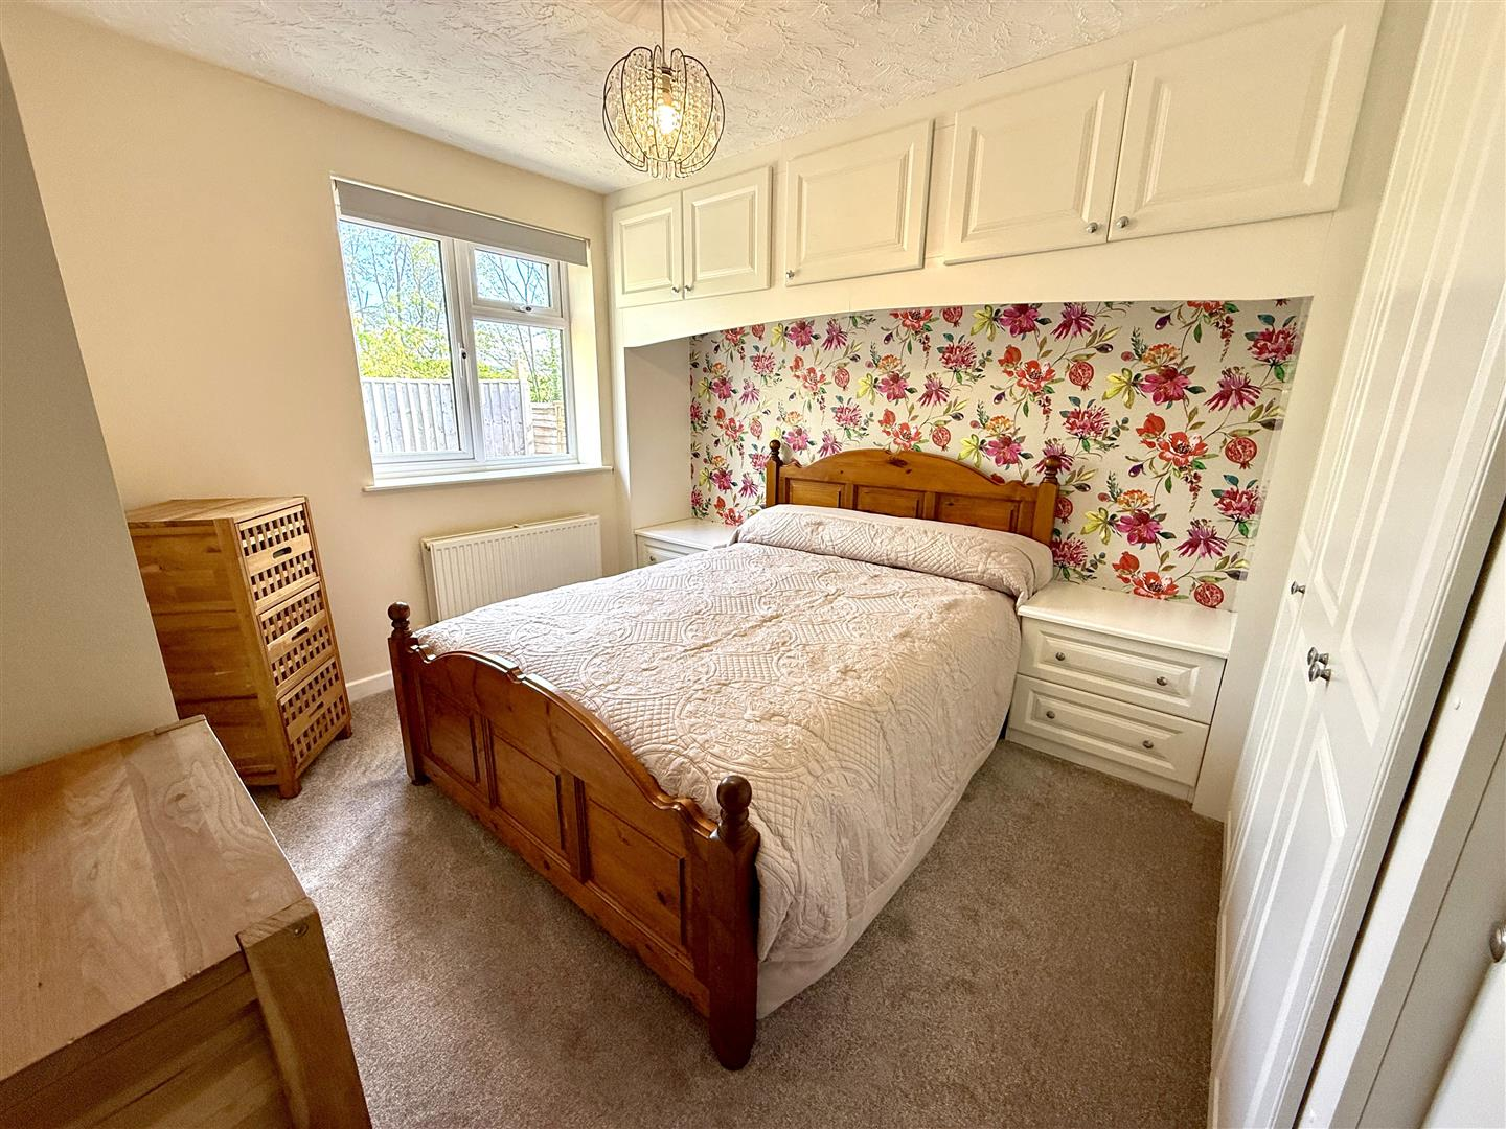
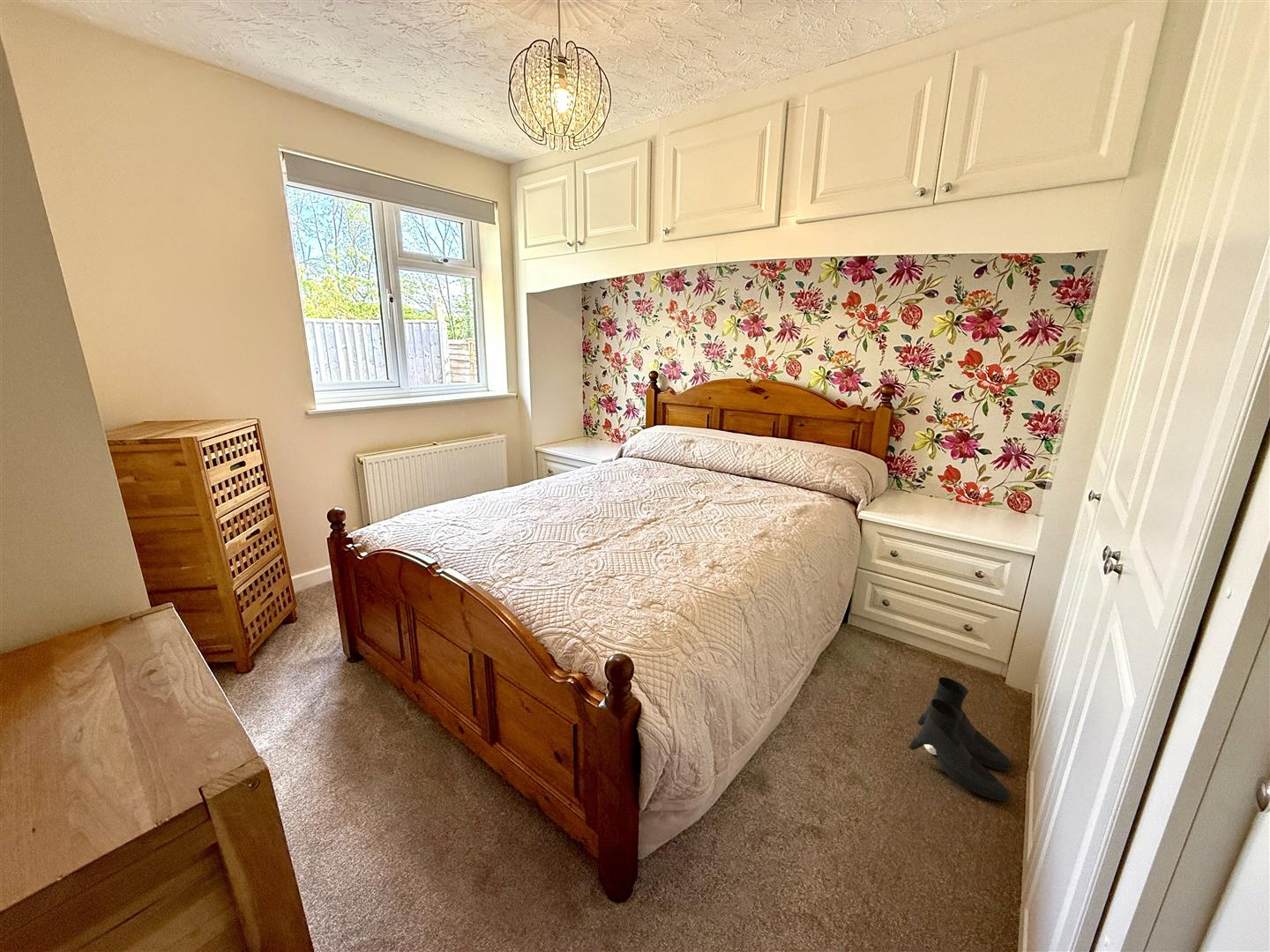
+ boots [908,676,1013,801]
